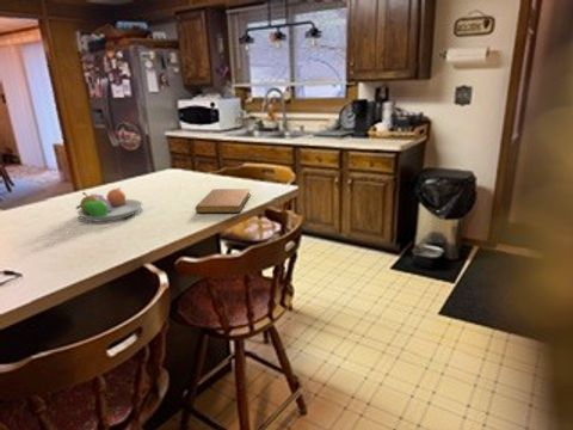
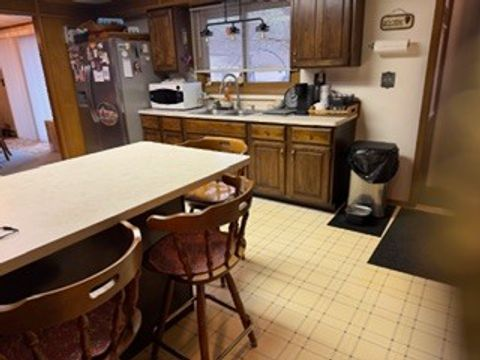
- notebook [195,188,252,214]
- fruit bowl [75,186,143,222]
